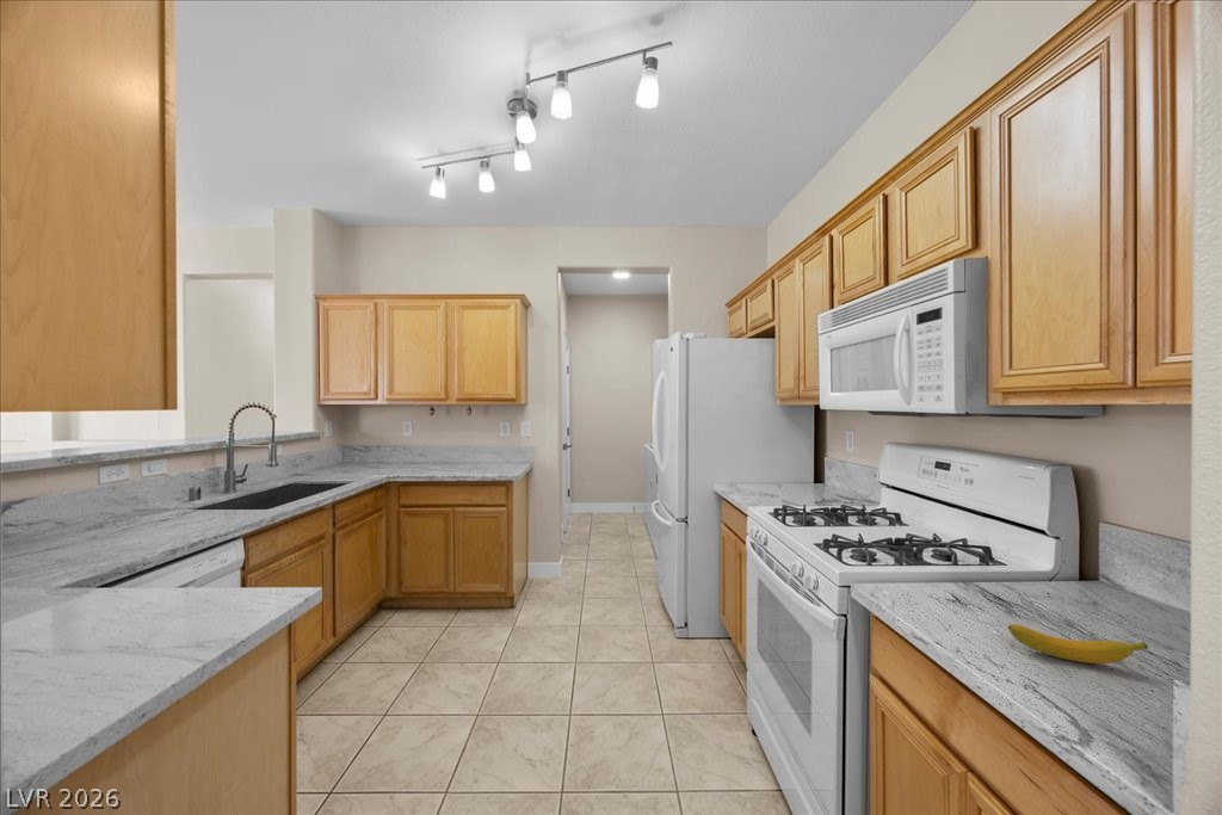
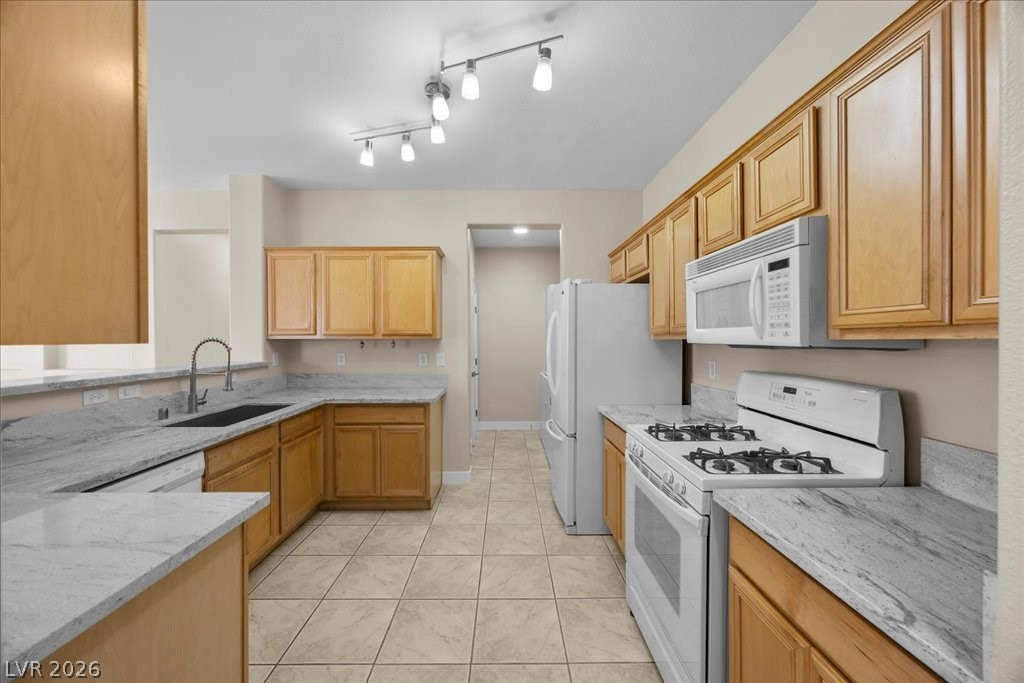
- banana [1007,623,1149,665]
